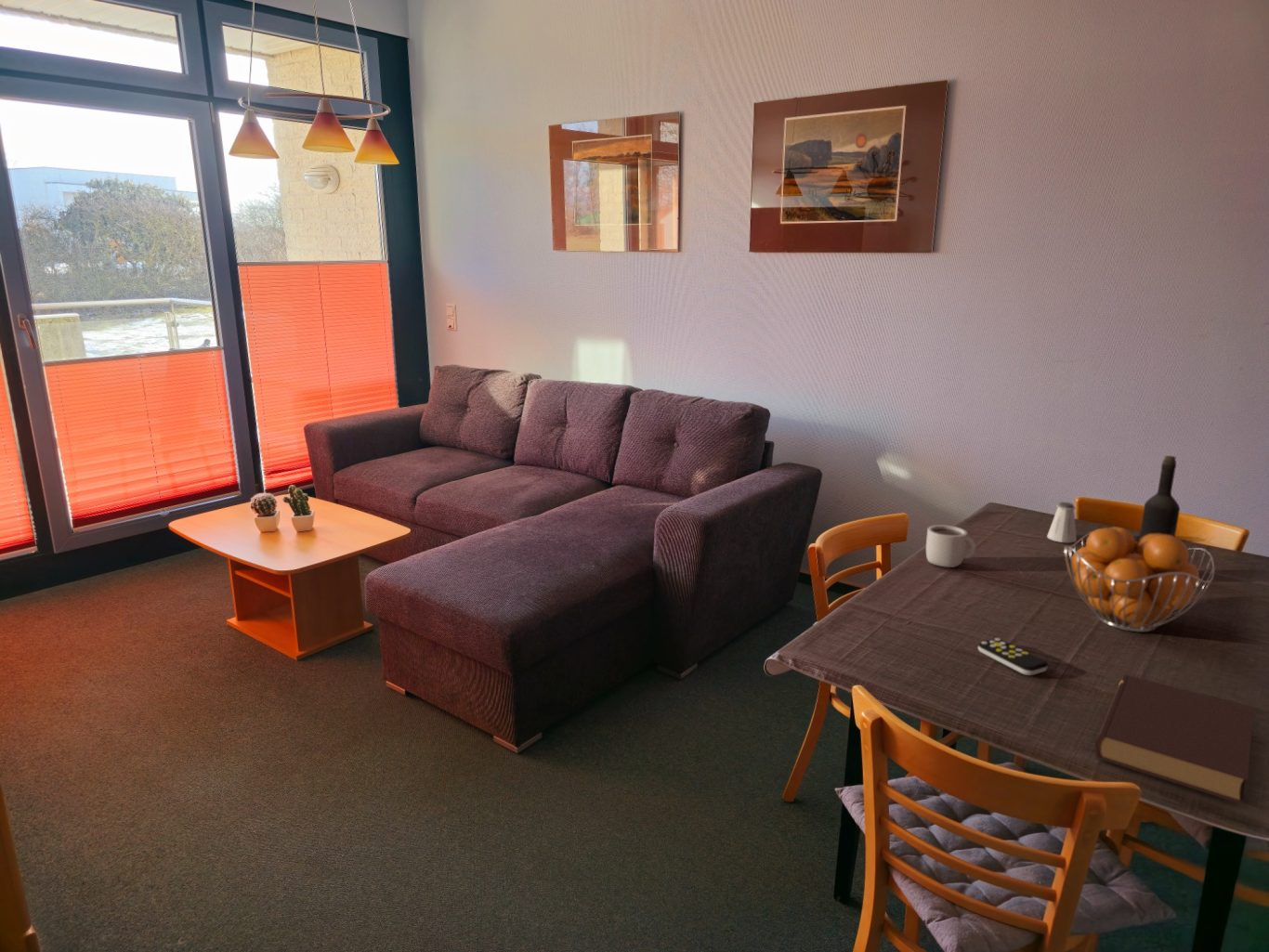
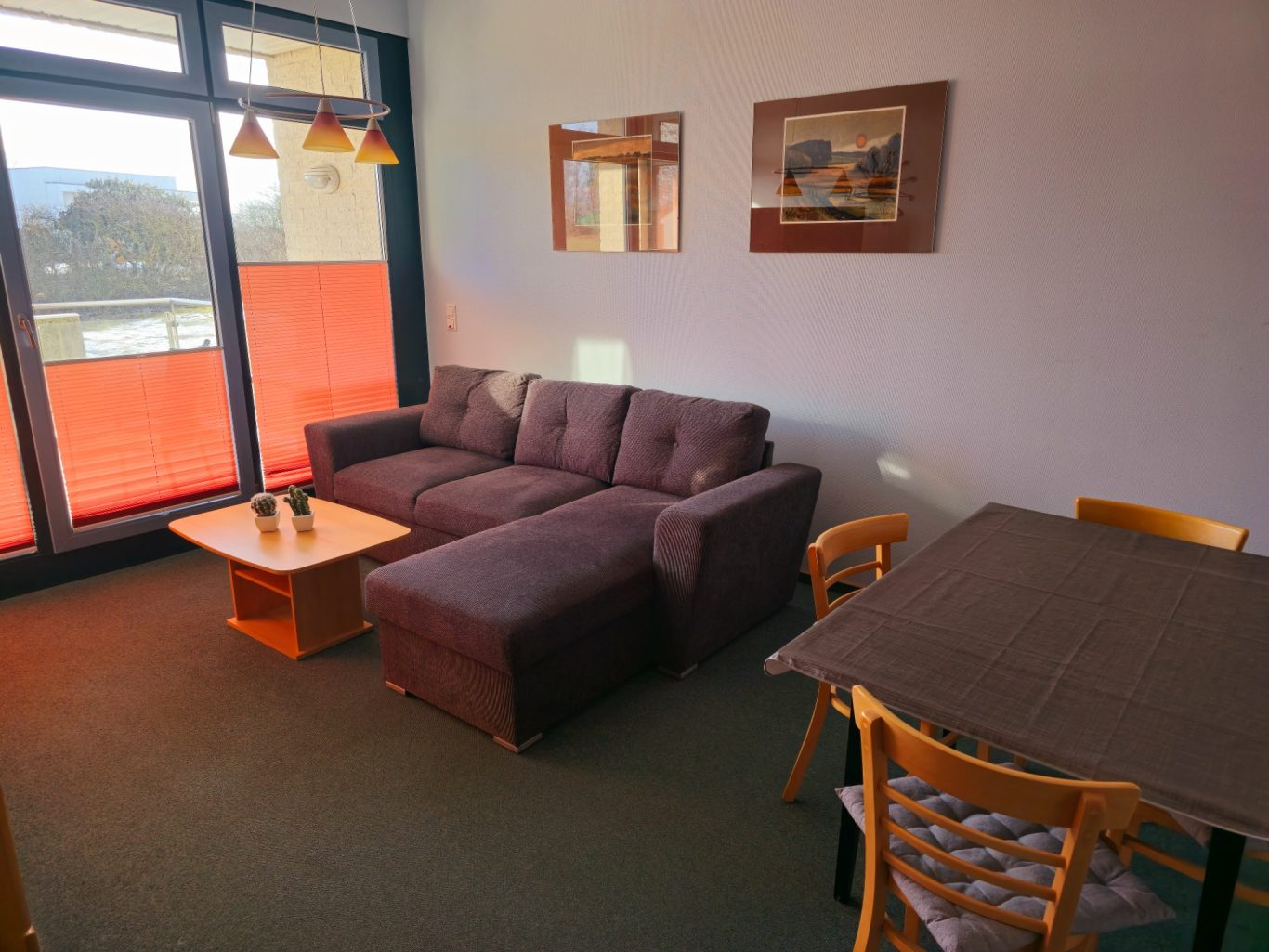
- saltshaker [1046,502,1078,543]
- book [1094,673,1254,805]
- mug [925,524,976,568]
- fruit basket [1063,526,1216,632]
- wine bottle [1138,455,1181,572]
- remote control [977,637,1049,676]
